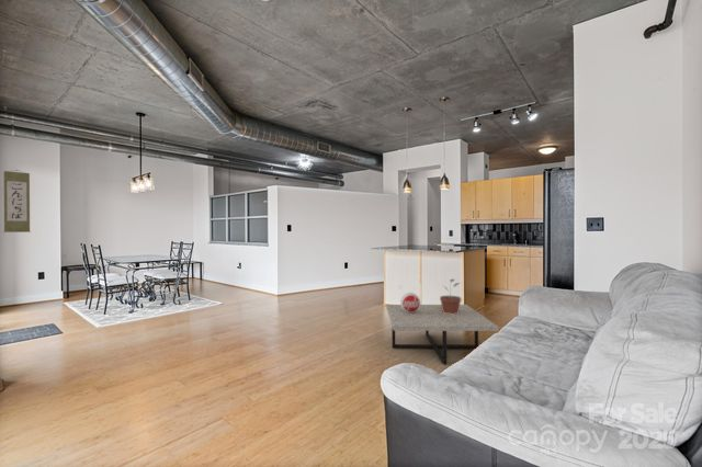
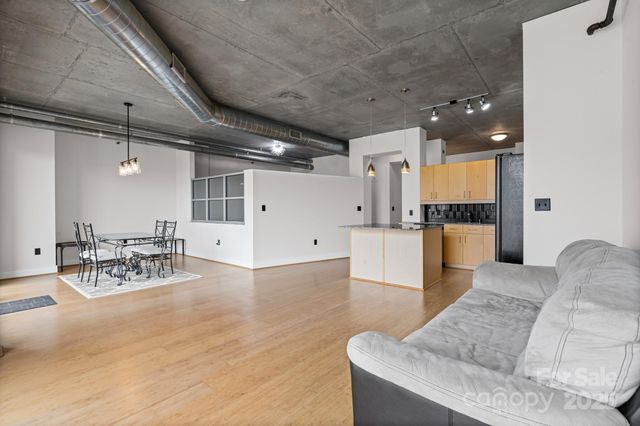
- wall scroll [2,169,32,234]
- coffee table [385,304,499,365]
- potted plant [439,278,462,315]
- decorative sphere [399,292,421,312]
